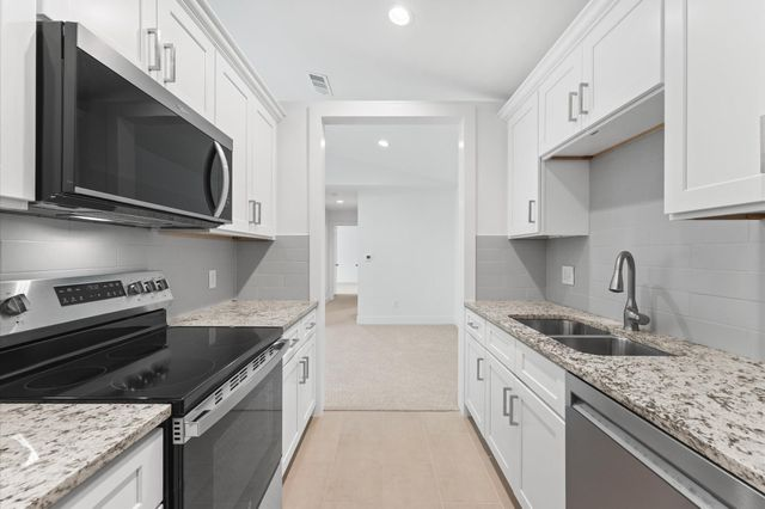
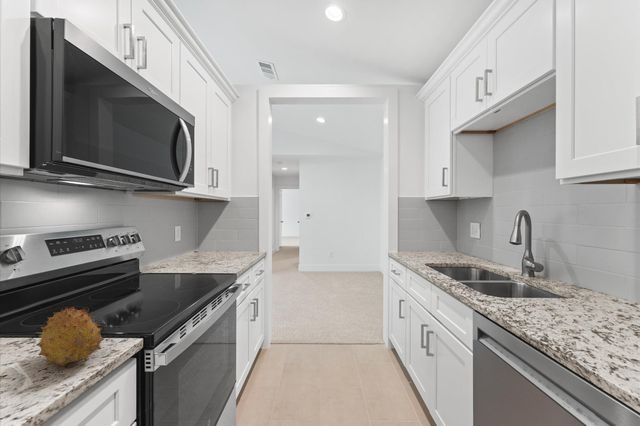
+ fruit [36,306,105,368]
